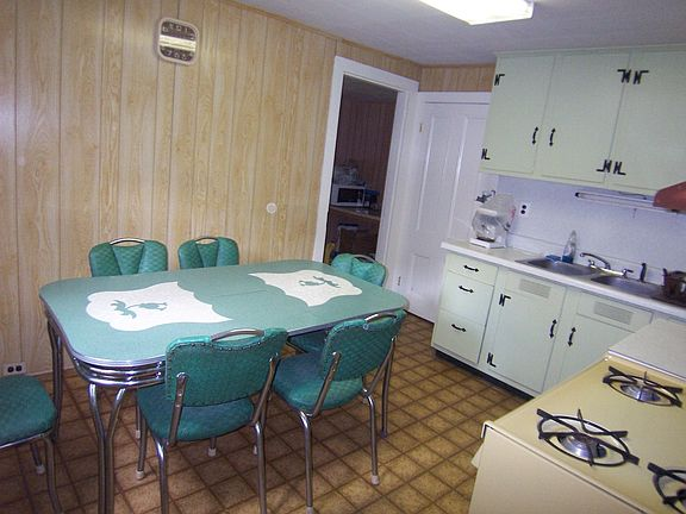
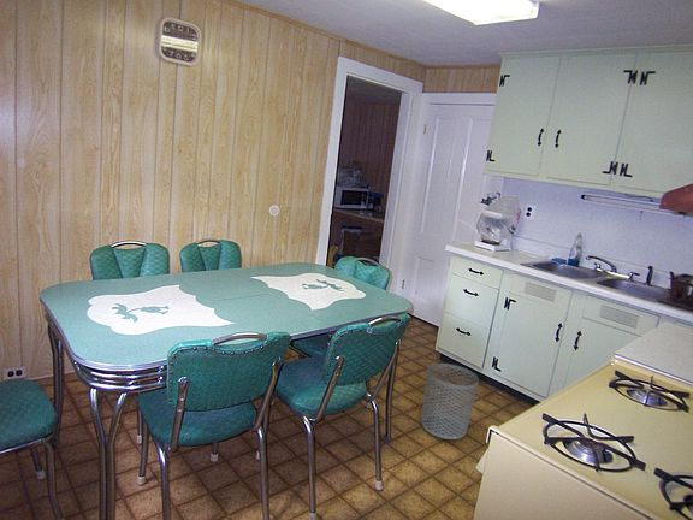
+ waste bin [420,362,480,441]
